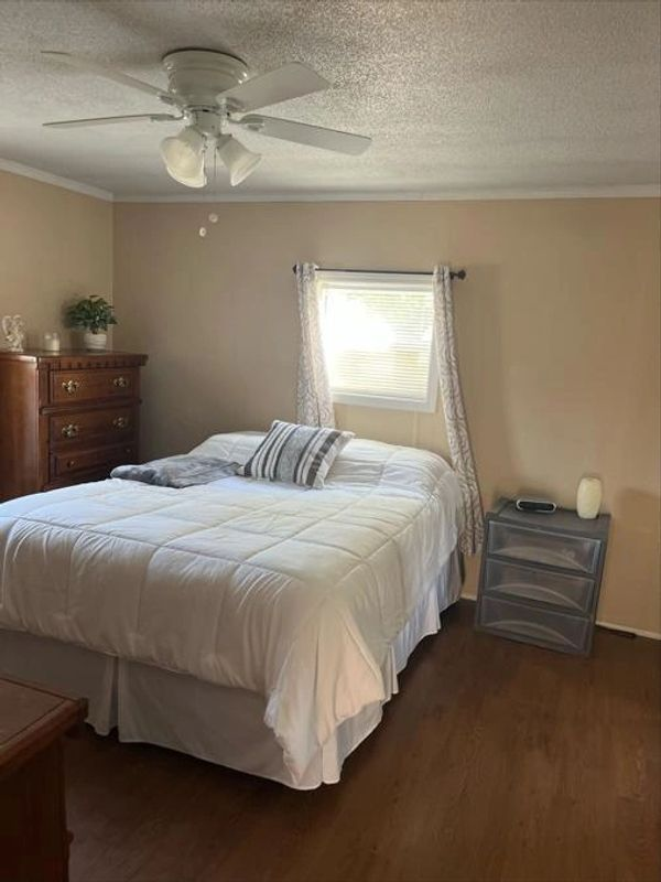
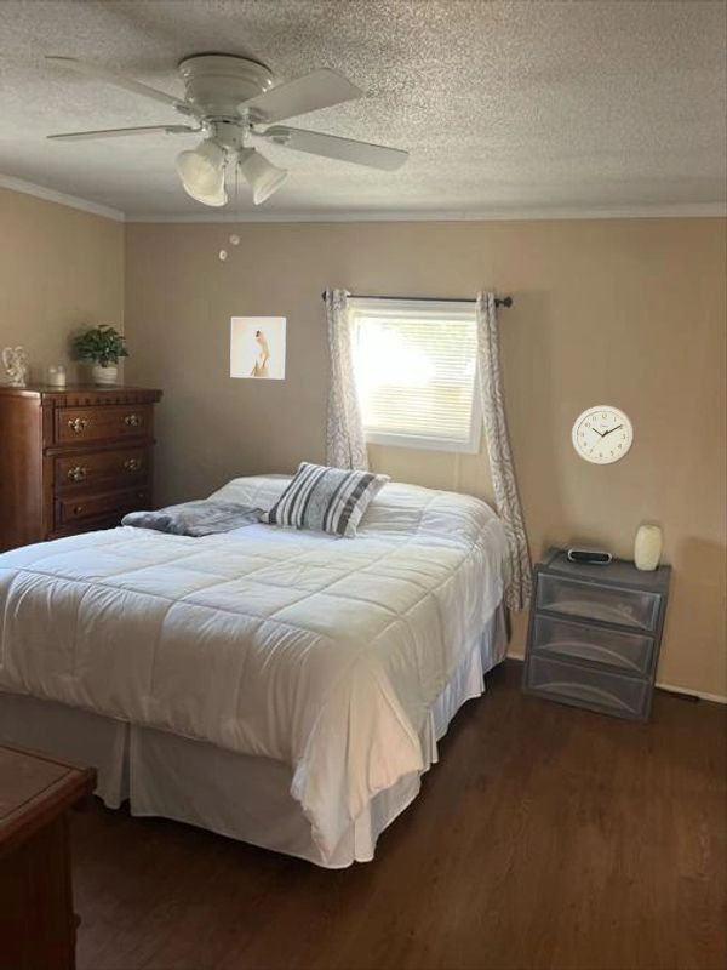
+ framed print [229,316,287,381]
+ wall clock [571,404,636,467]
